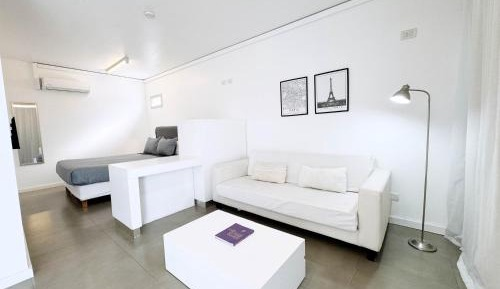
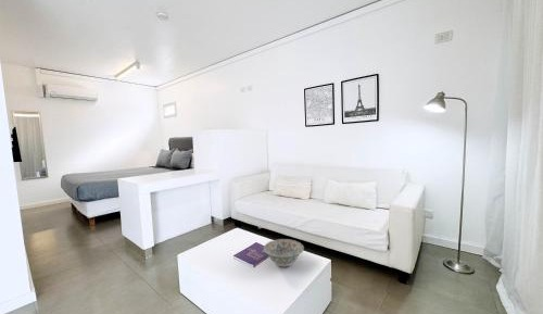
+ decorative bowl [263,238,305,267]
